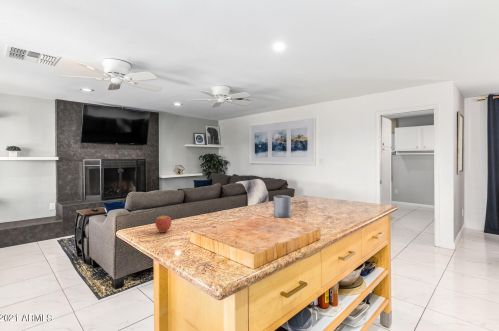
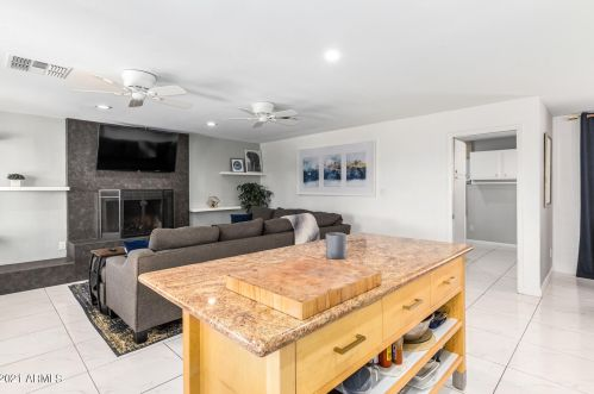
- fruit [154,211,173,233]
